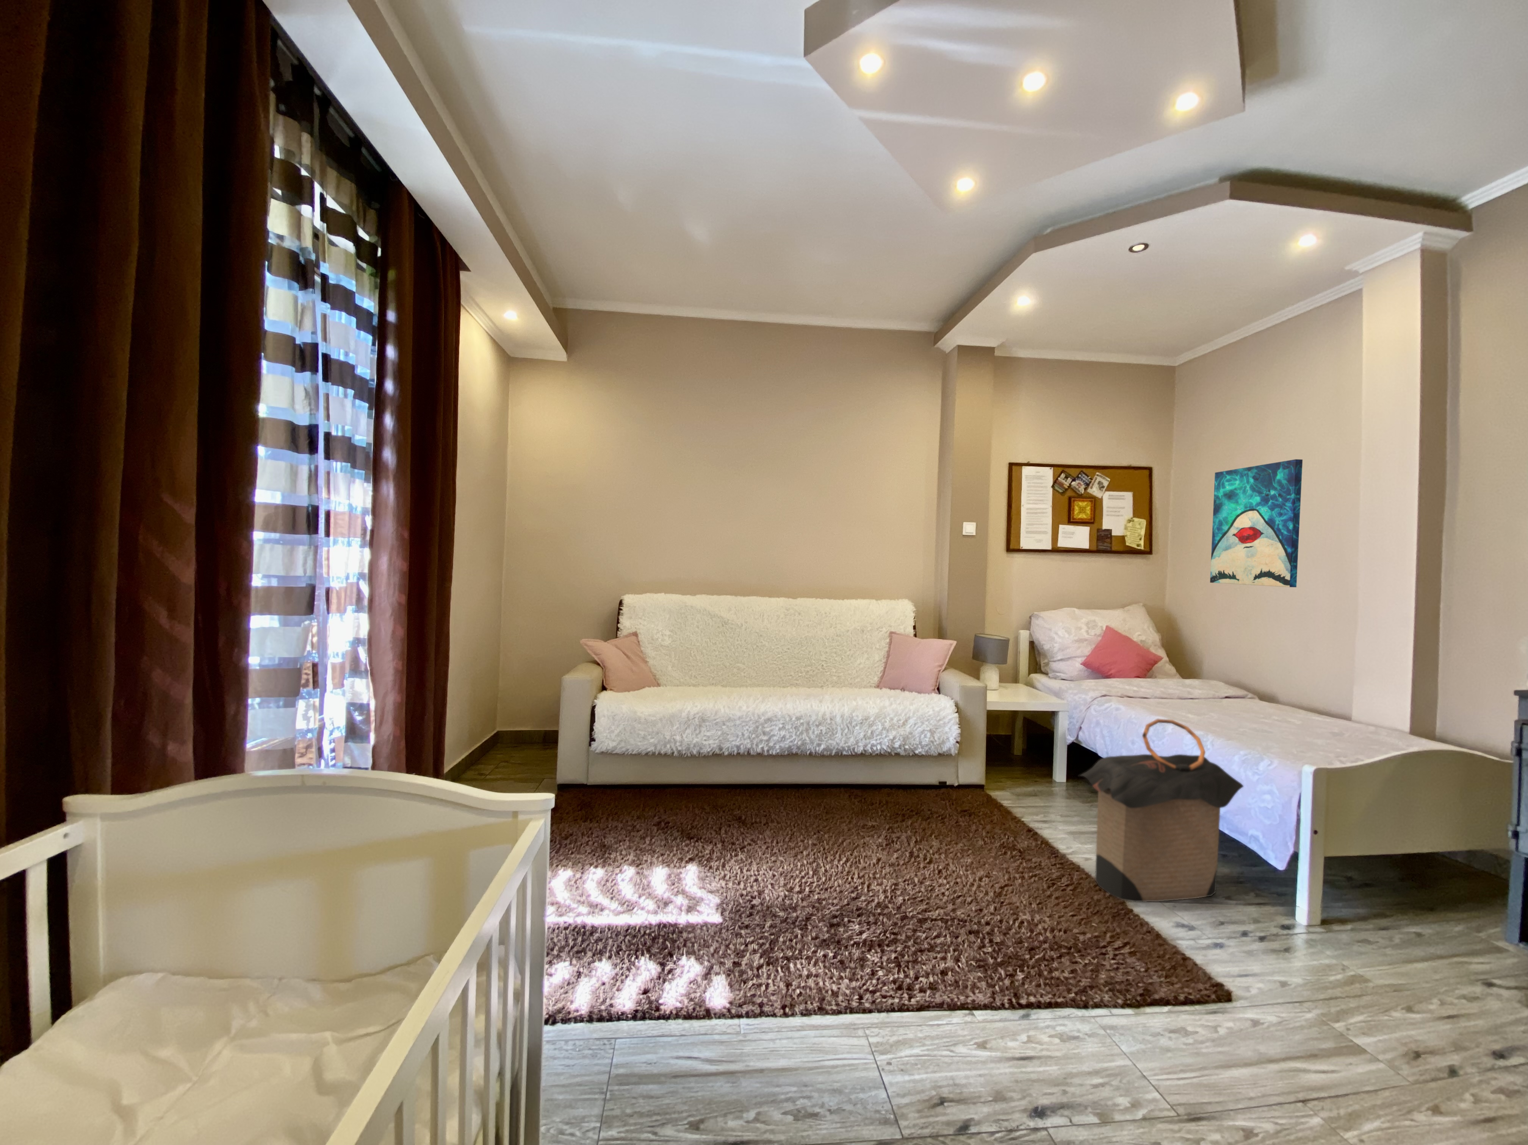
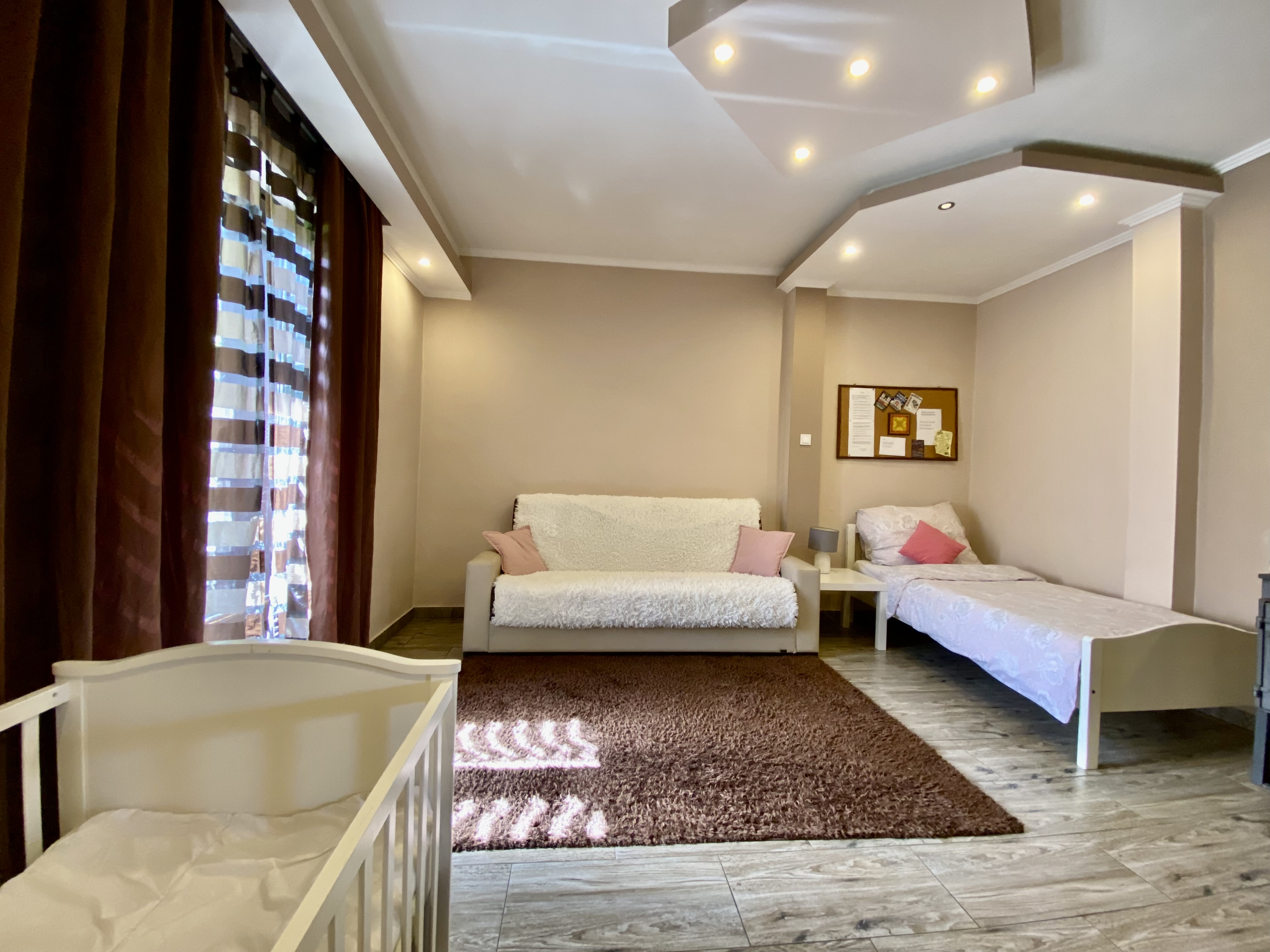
- wall art [1209,459,1303,588]
- laundry hamper [1078,719,1244,902]
